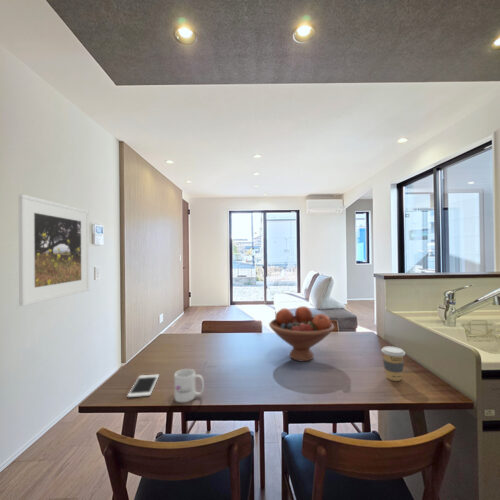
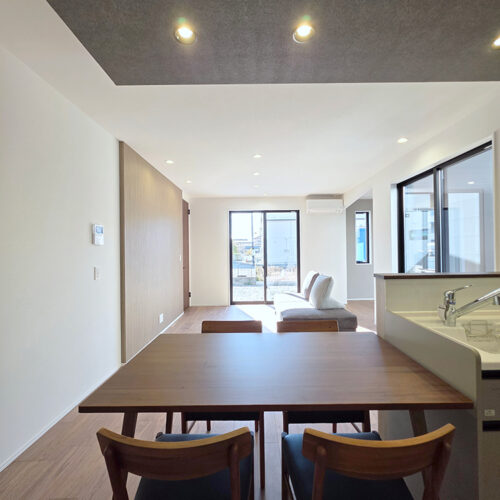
- mug [173,368,205,403]
- cell phone [127,374,160,398]
- fruit bowl [268,305,335,362]
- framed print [18,193,90,307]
- coffee cup [380,345,406,382]
